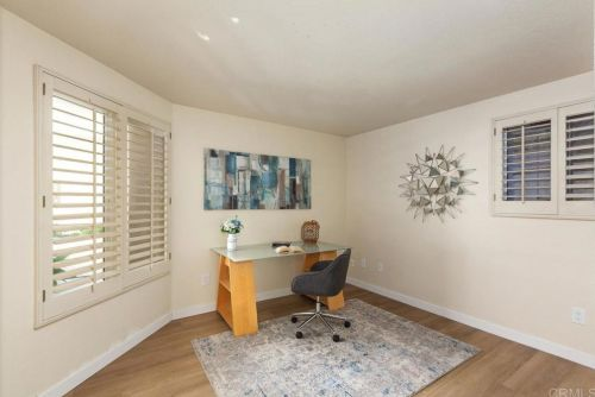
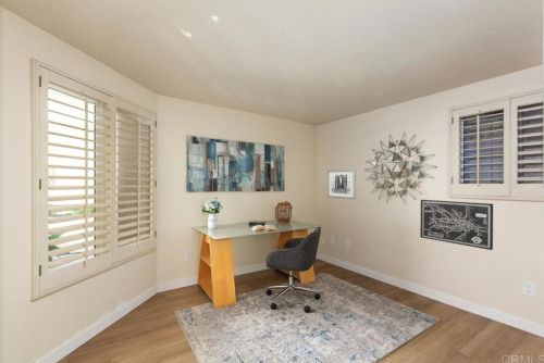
+ wall art [326,168,357,200]
+ wall art [419,199,494,251]
